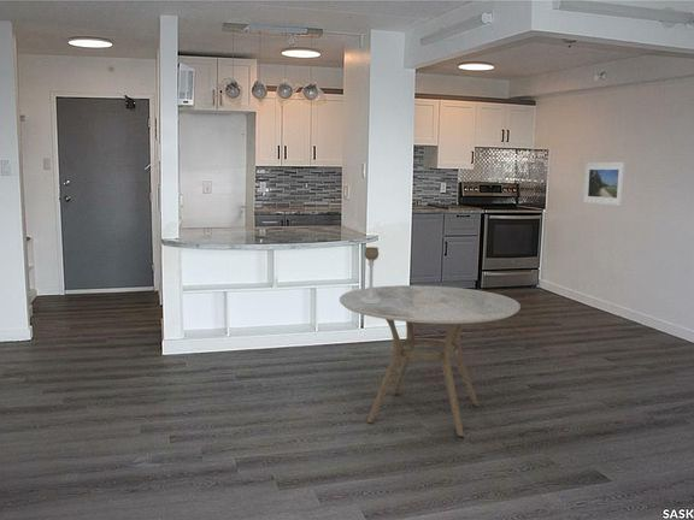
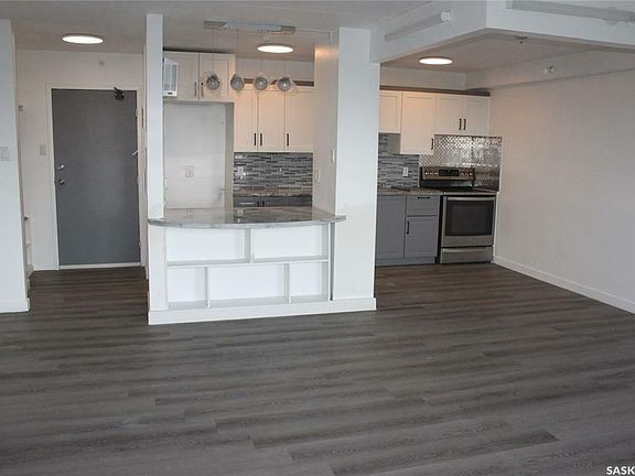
- dining table [339,284,522,437]
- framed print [582,161,627,207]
- candle holder [359,246,382,303]
